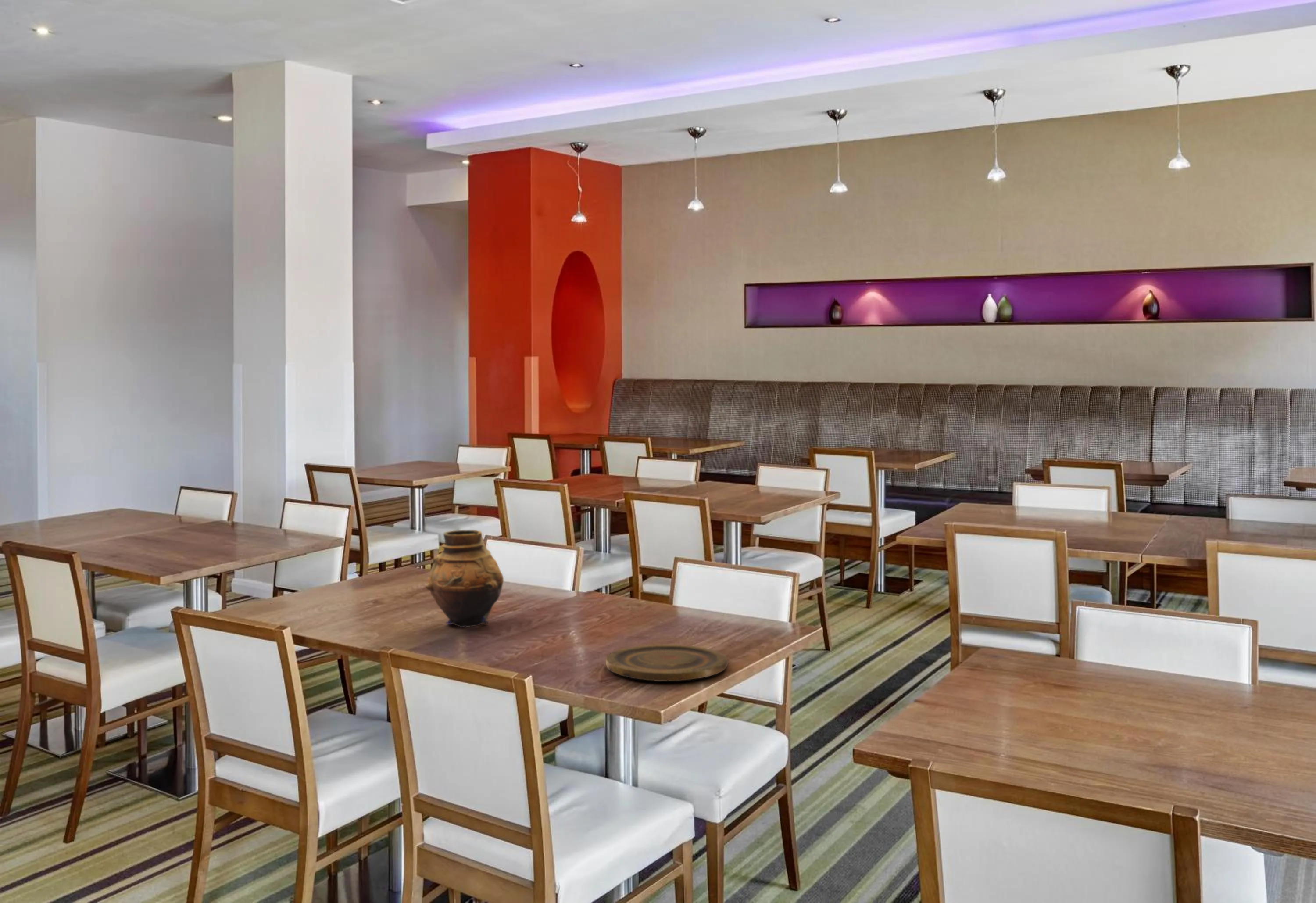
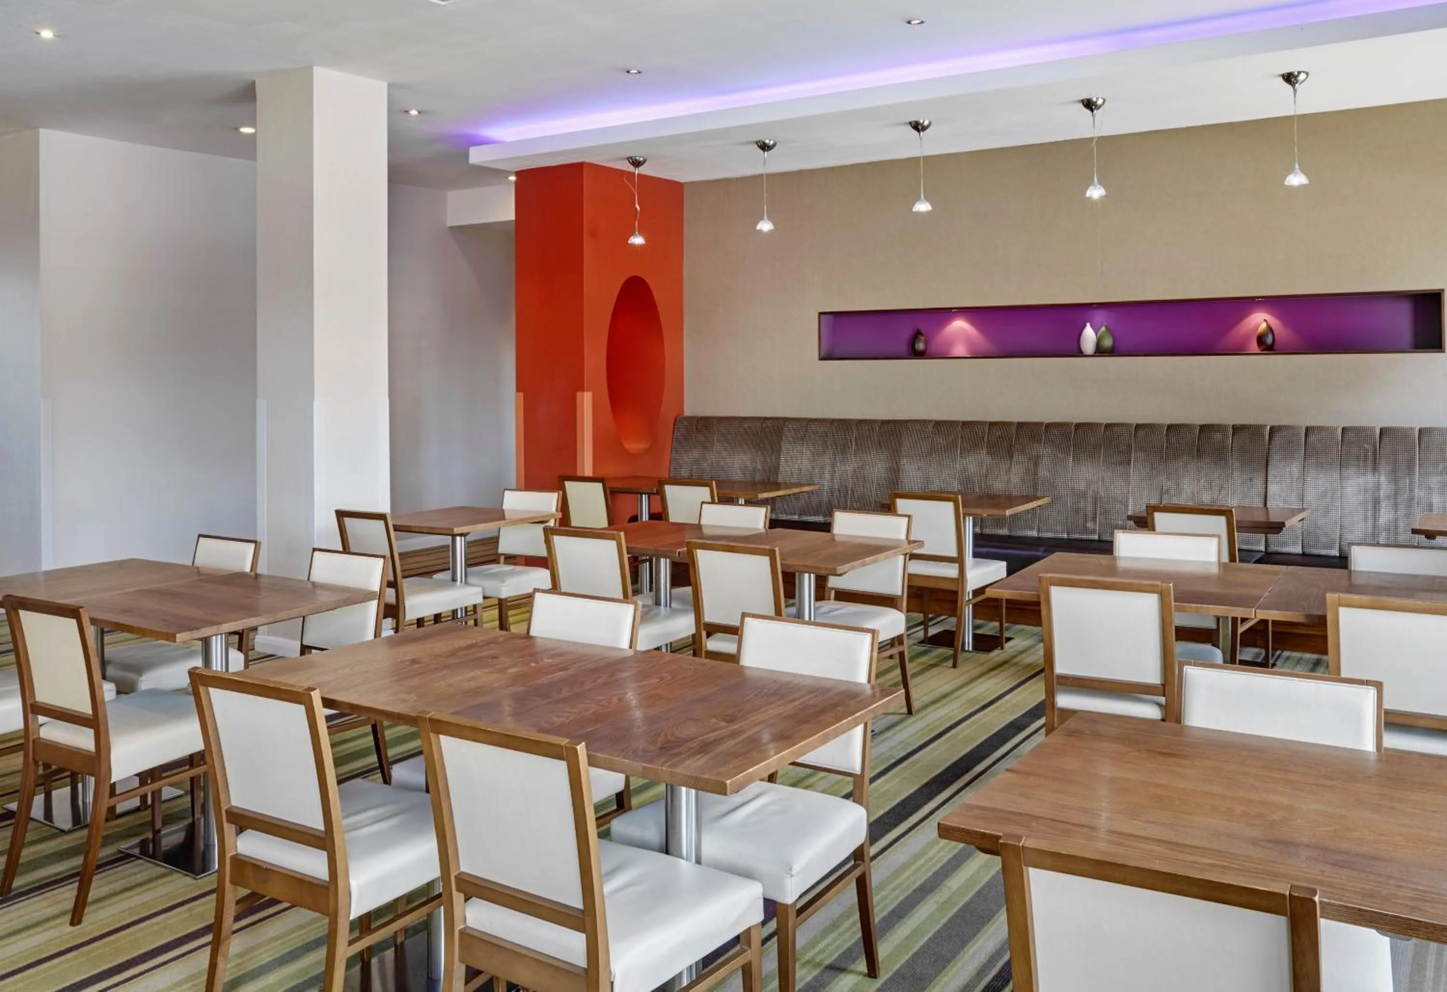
- vase [426,530,504,628]
- plate [605,644,728,681]
